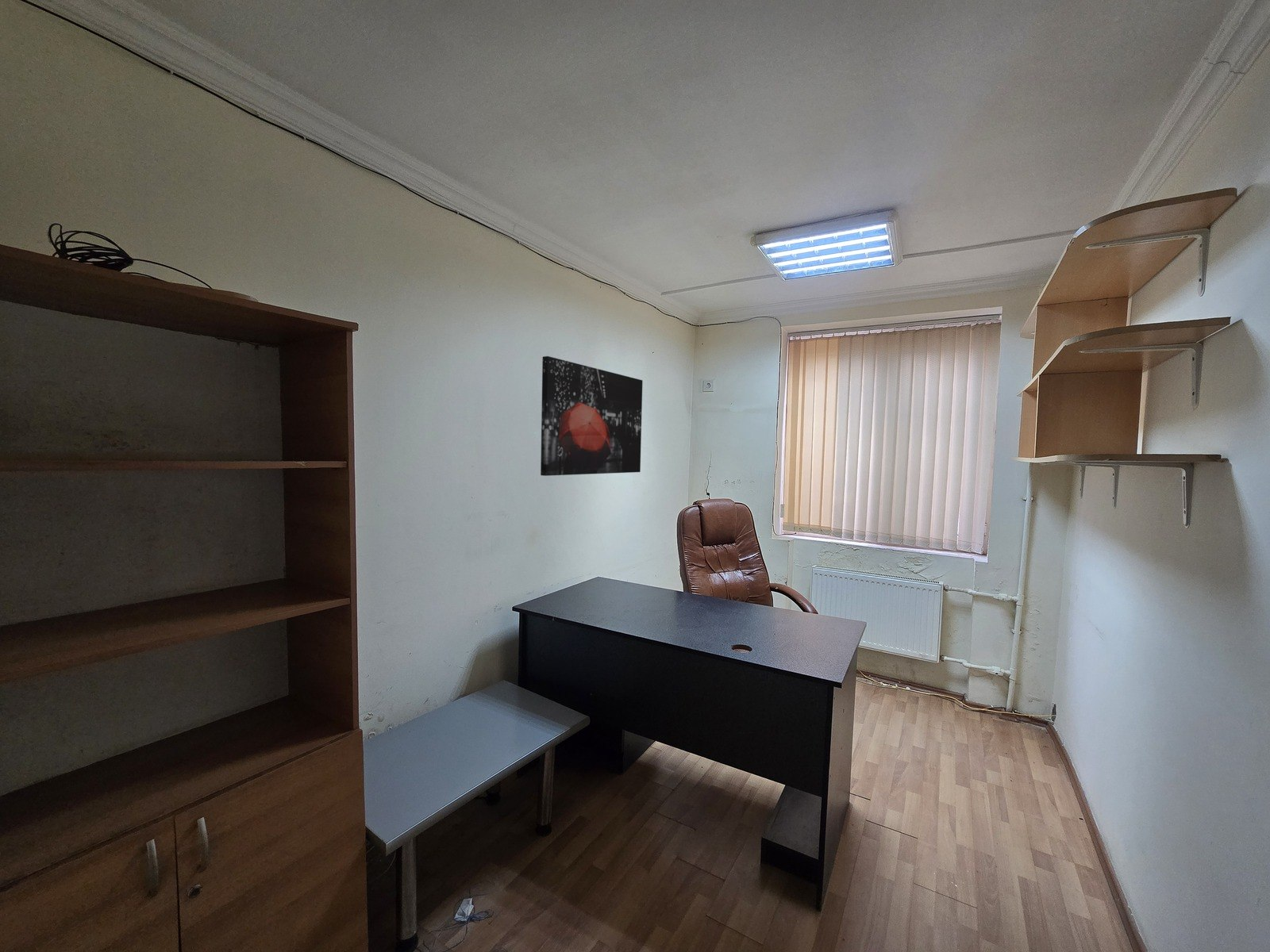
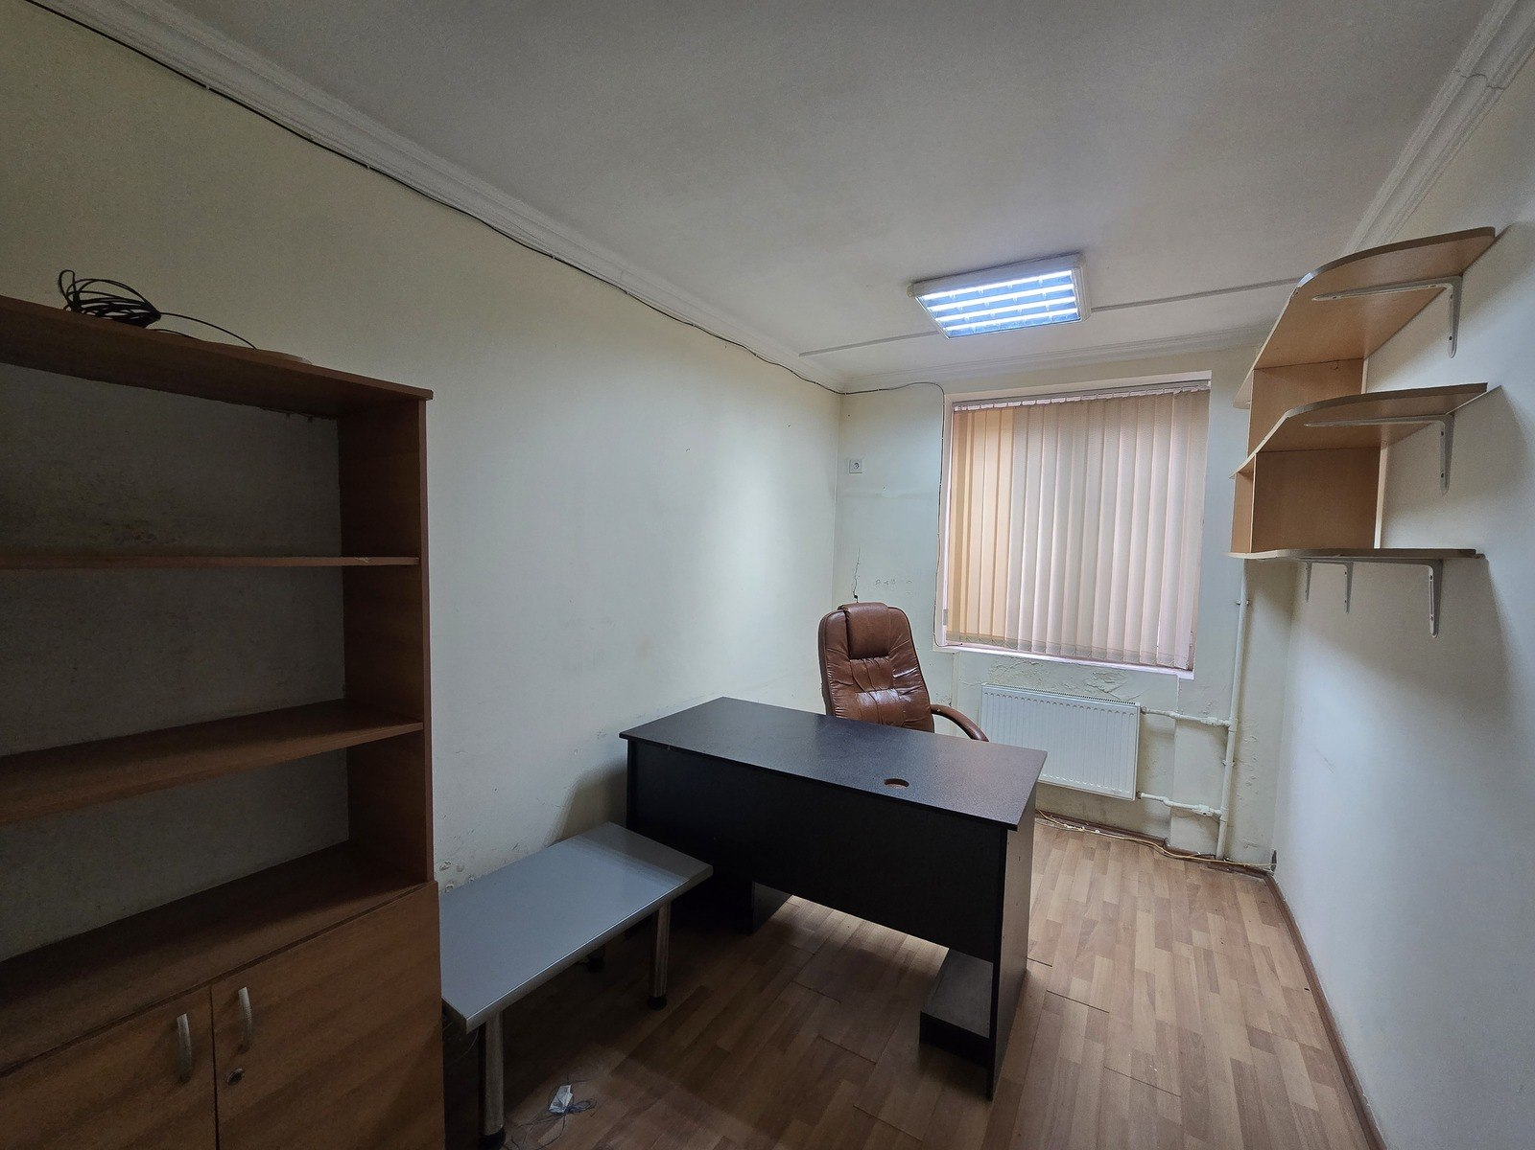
- wall art [540,355,644,477]
